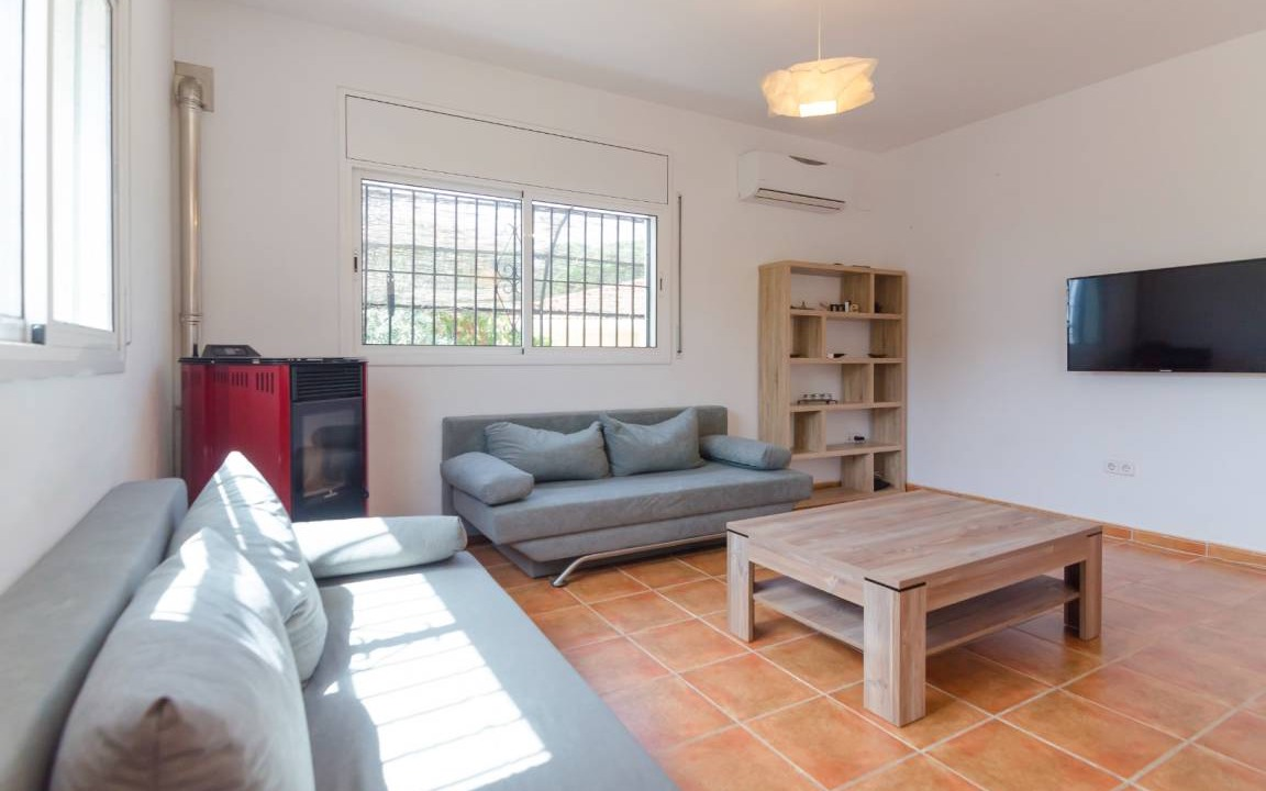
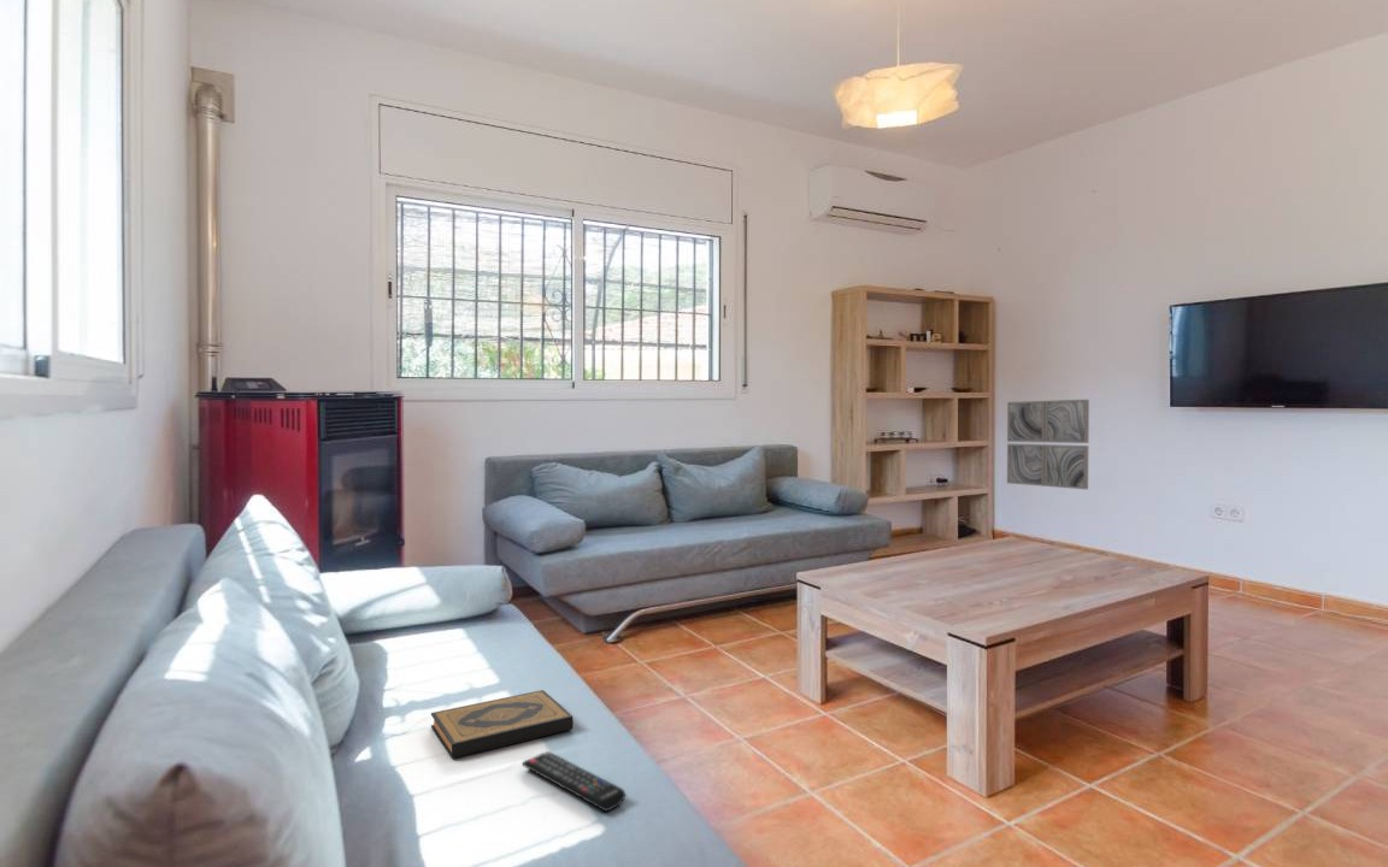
+ remote control [520,750,627,813]
+ hardback book [430,689,575,760]
+ wall art [1006,399,1090,490]
